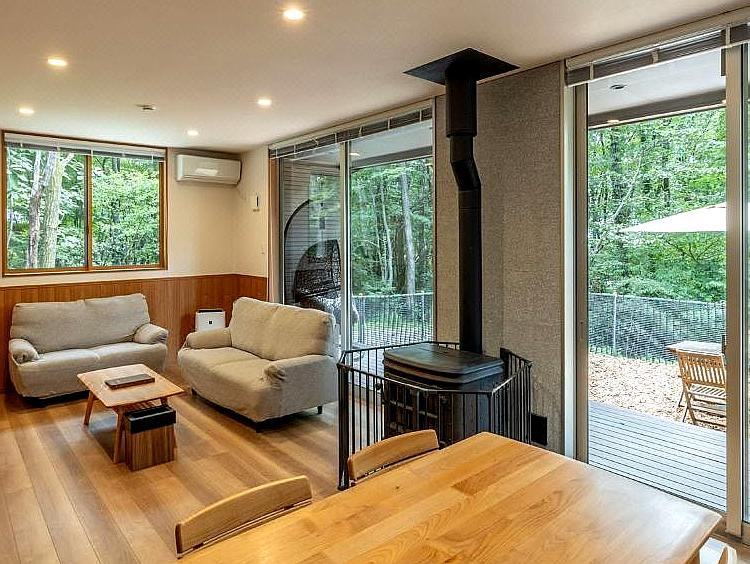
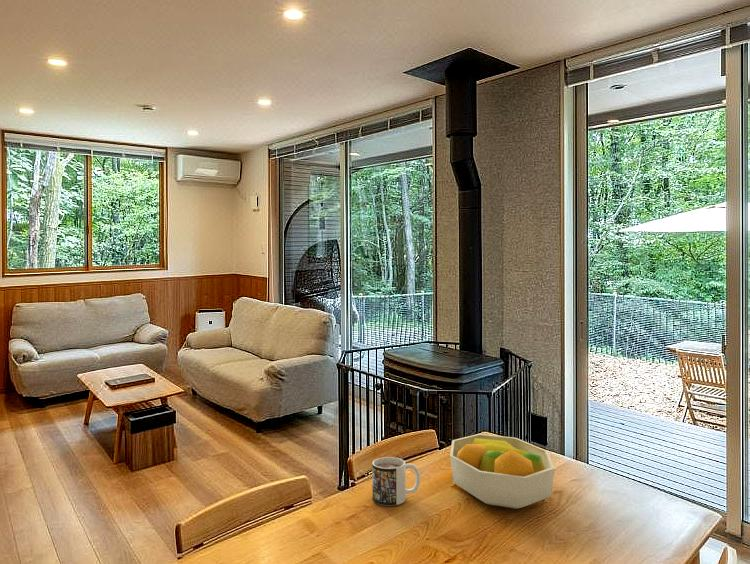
+ mug [371,456,421,507]
+ fruit bowl [449,433,556,510]
